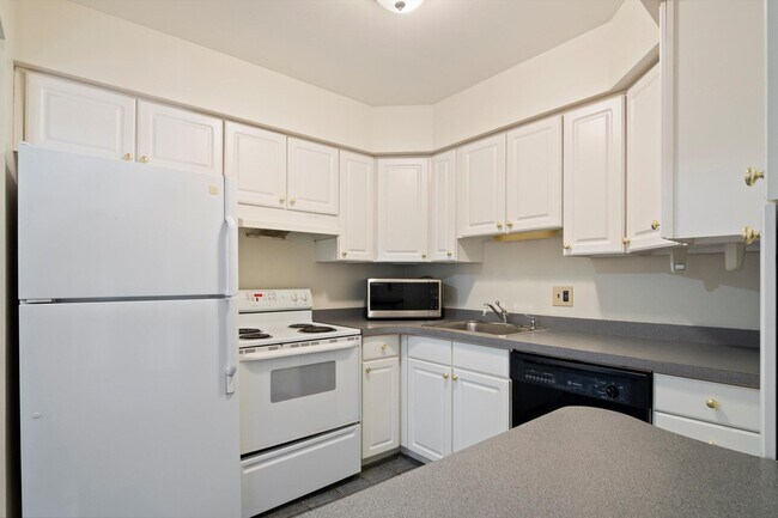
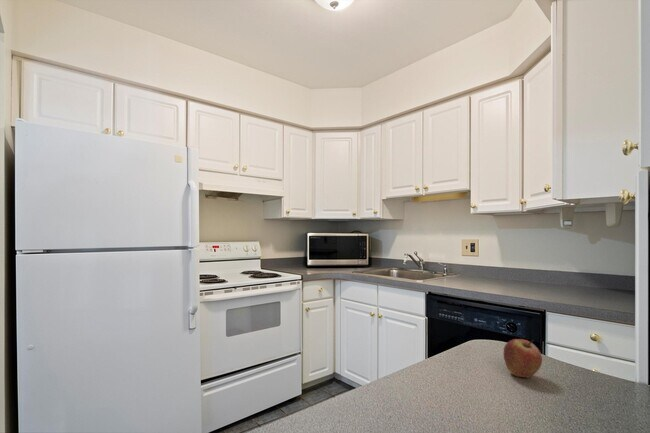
+ fruit [502,338,543,379]
